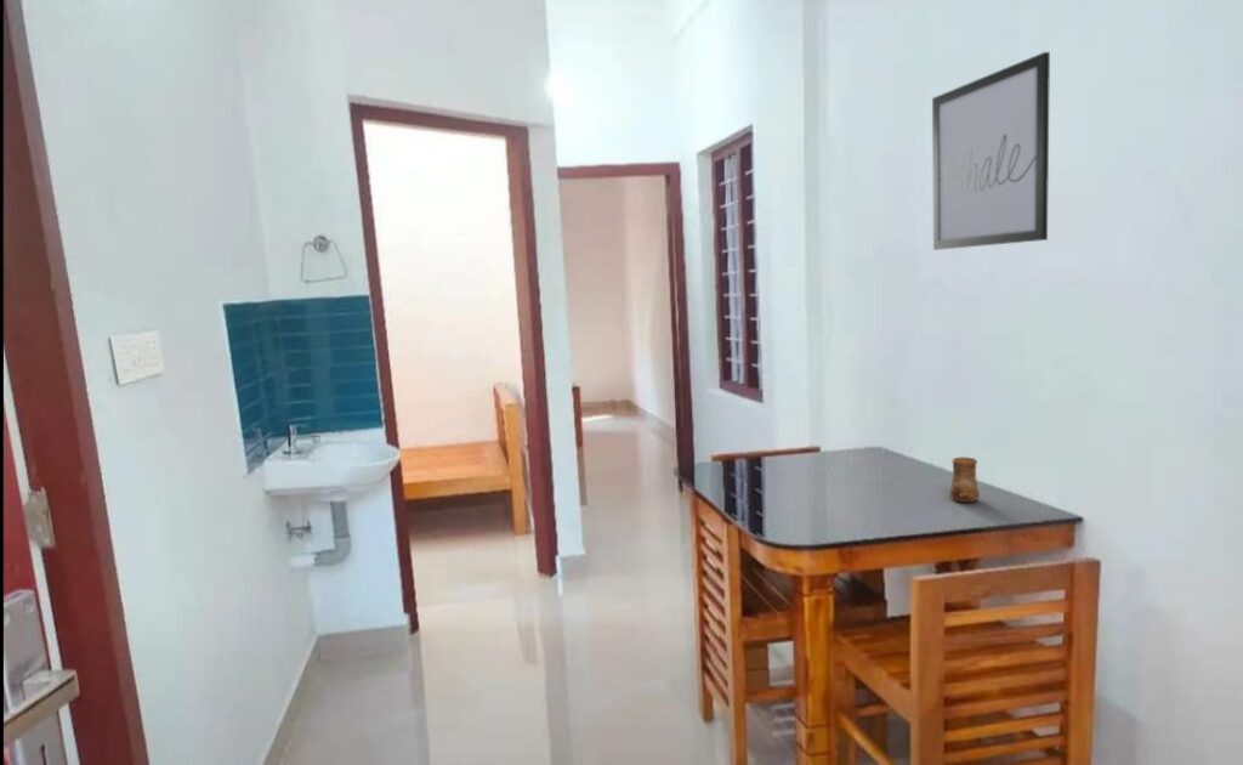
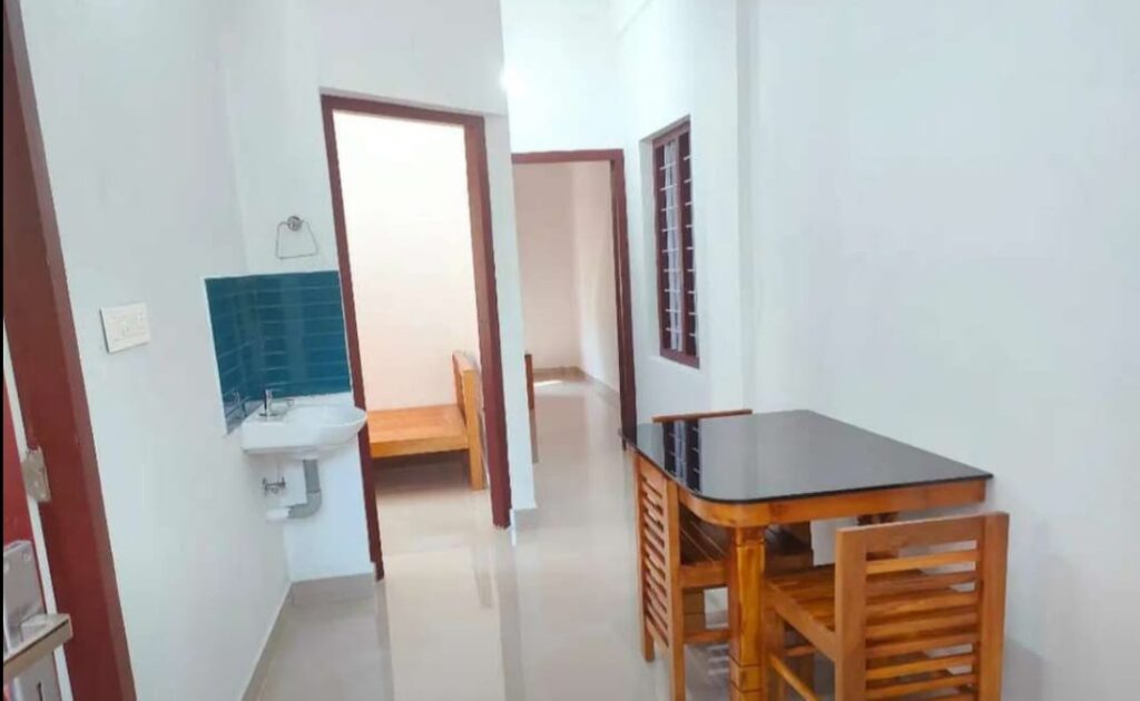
- wall art [931,51,1051,251]
- cup [948,455,981,504]
